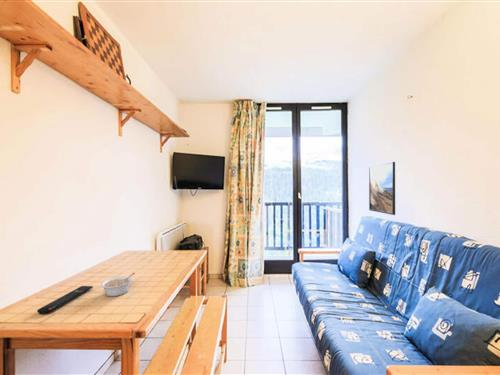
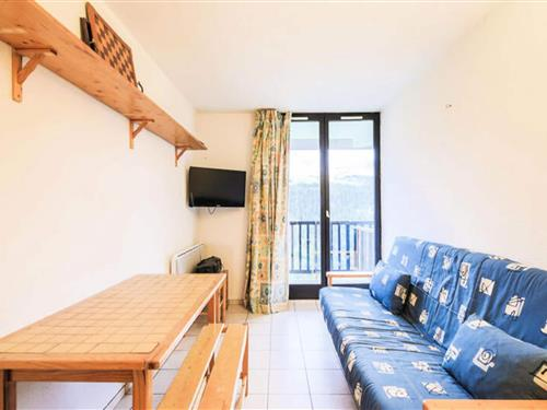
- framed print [368,161,396,216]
- remote control [36,285,94,315]
- legume [100,272,136,298]
